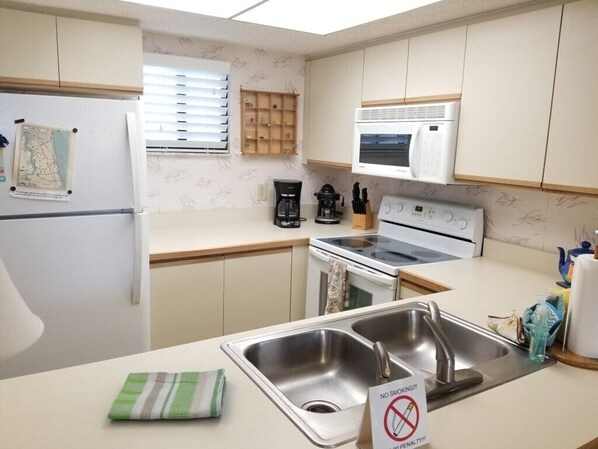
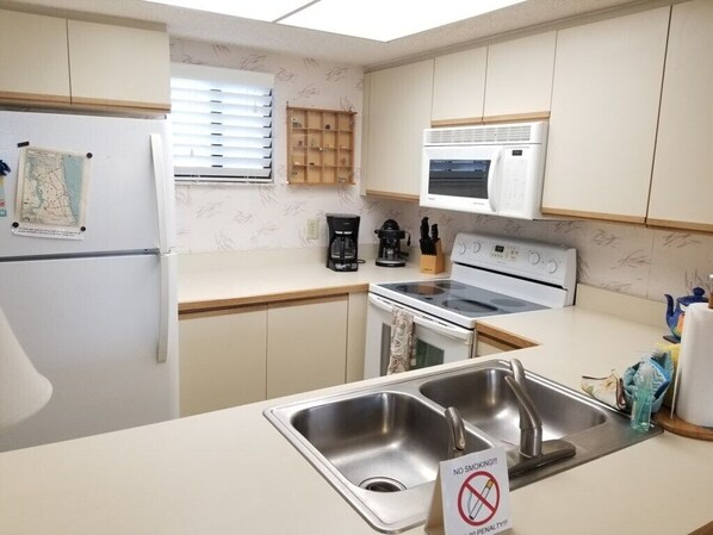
- dish towel [107,368,227,421]
